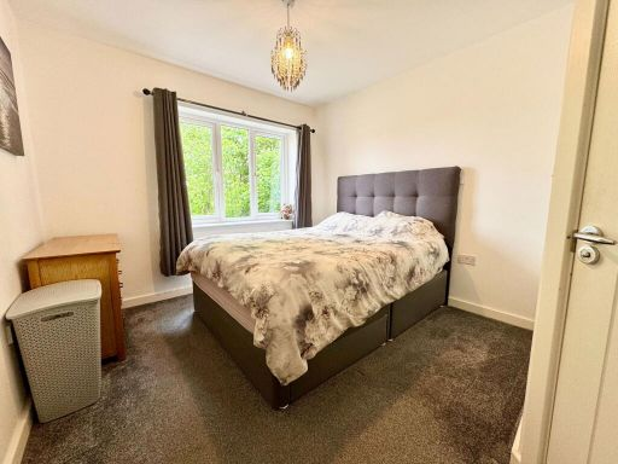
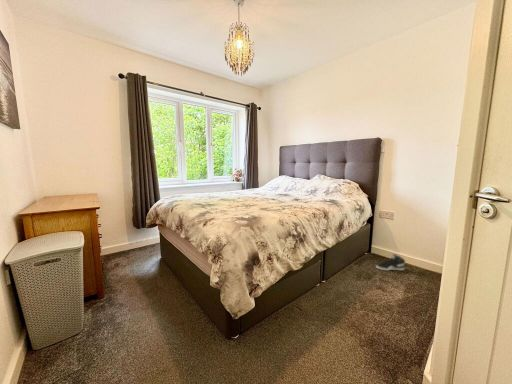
+ sneaker [375,253,406,271]
